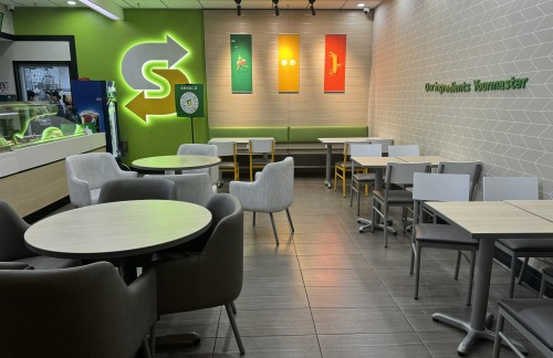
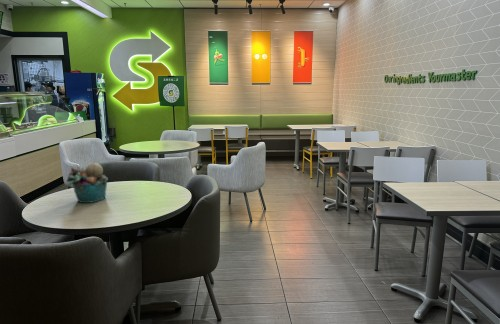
+ bucket [66,162,109,204]
